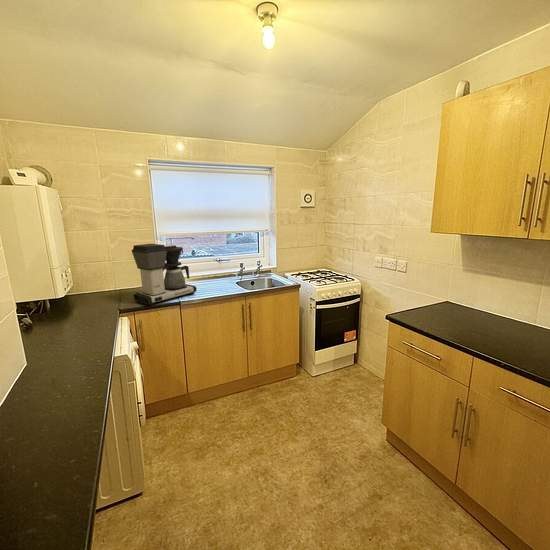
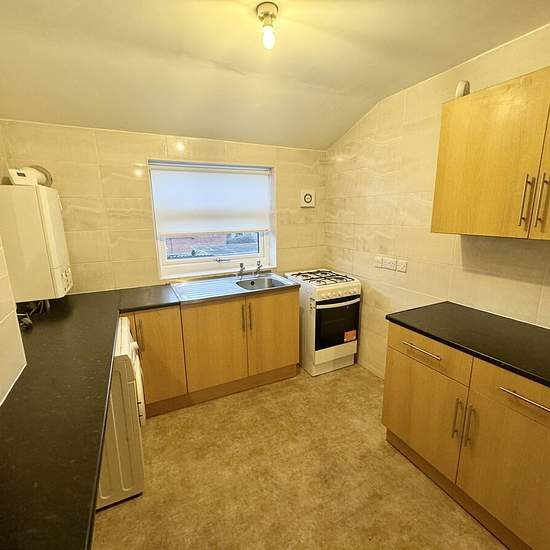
- coffee maker [131,243,197,306]
